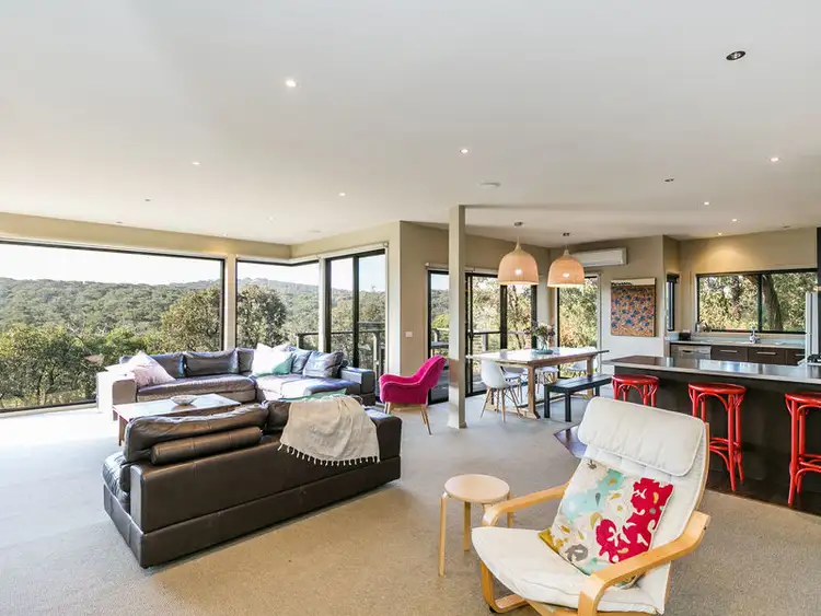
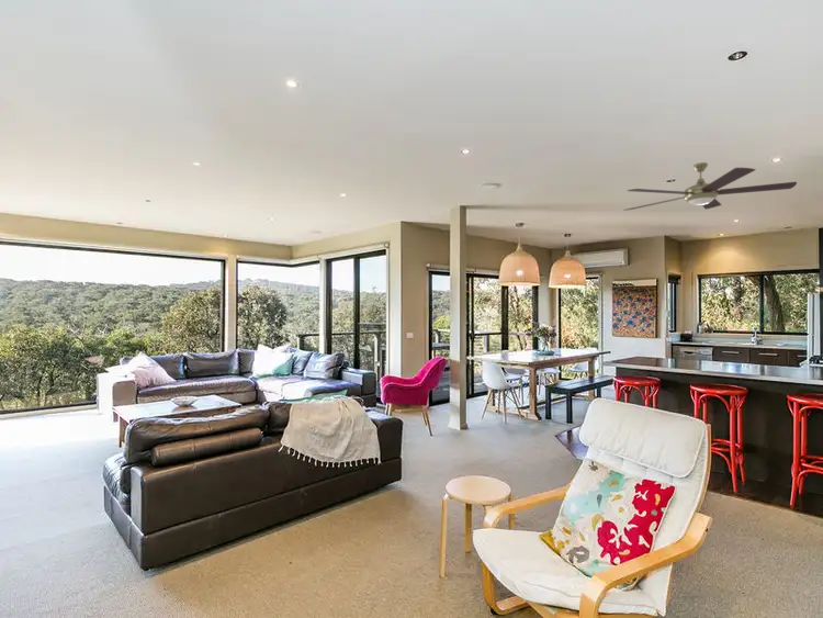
+ electric fan [622,161,798,212]
